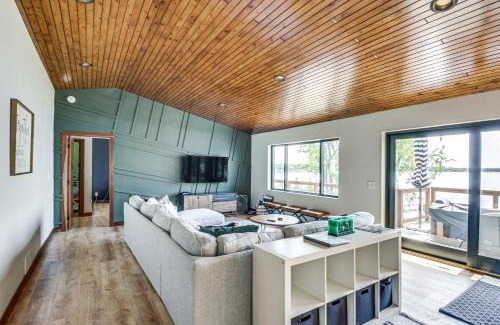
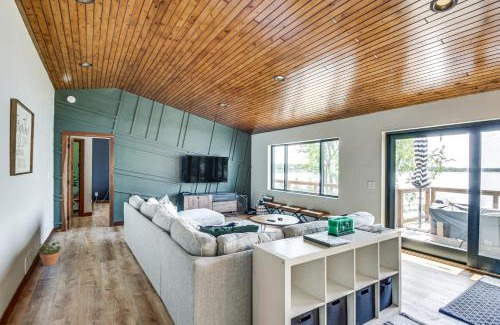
+ potted plant [36,238,62,267]
